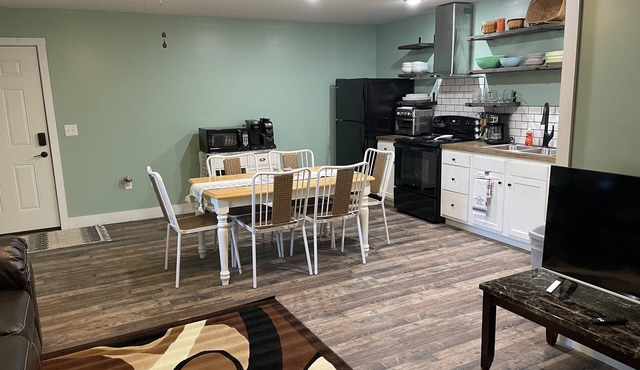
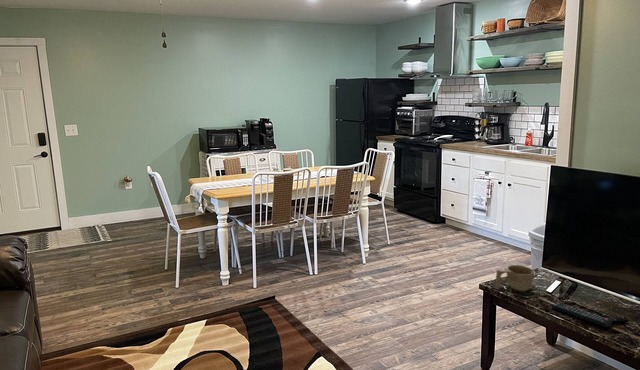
+ remote control [551,302,613,328]
+ cup [494,264,535,292]
